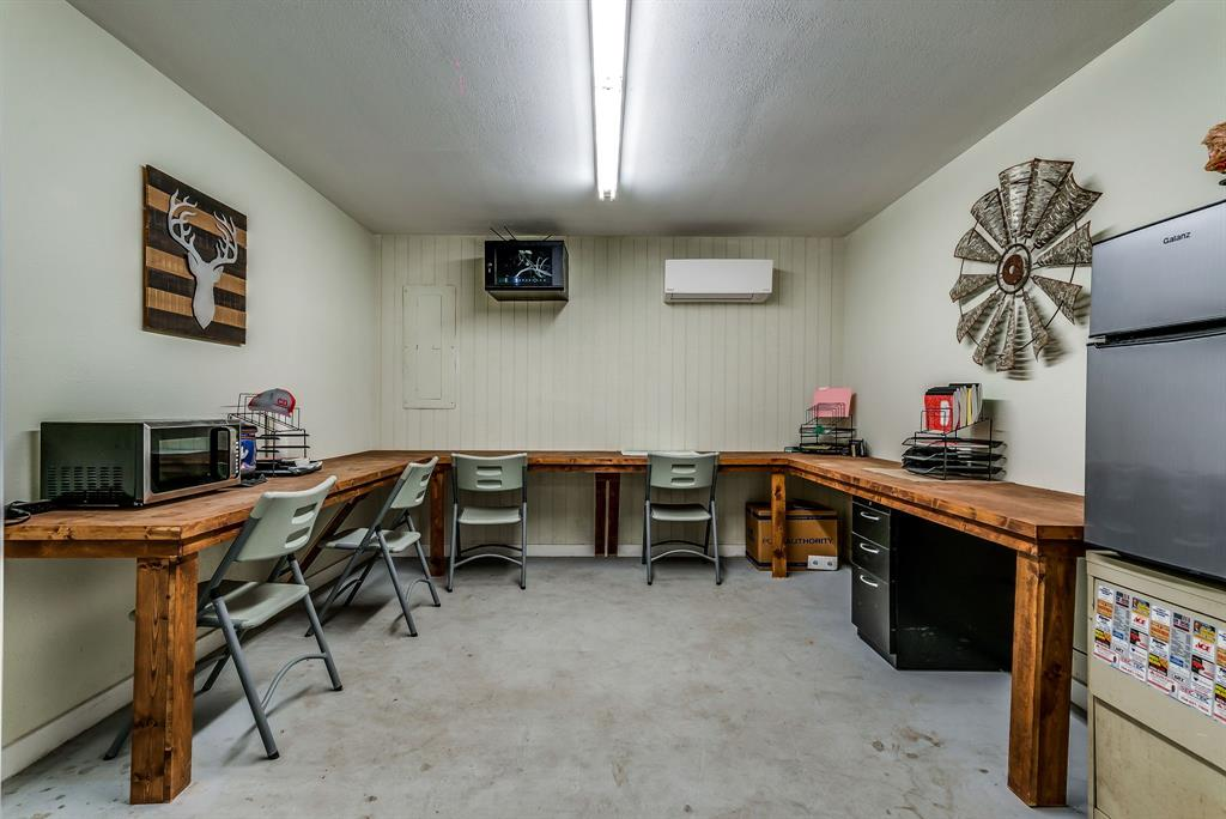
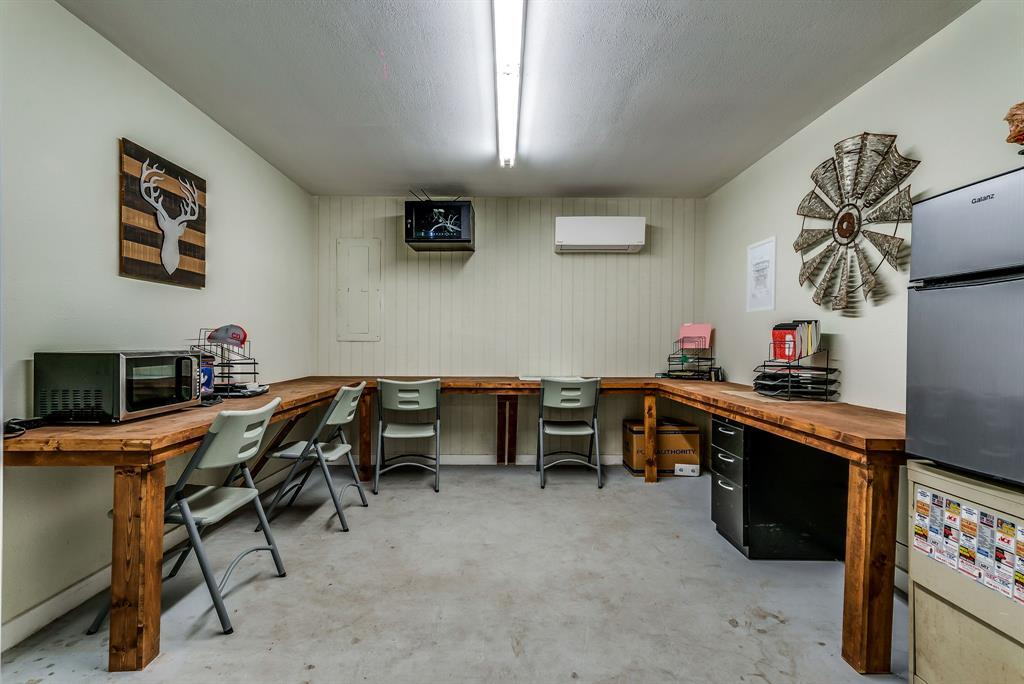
+ wall art [745,234,778,314]
